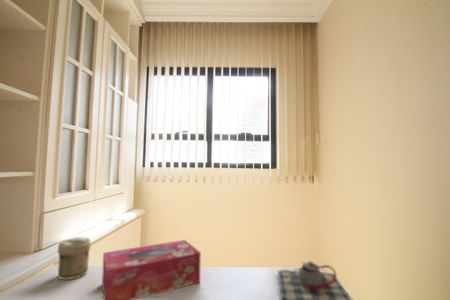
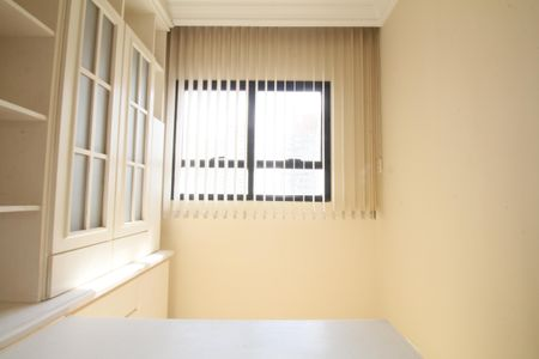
- teapot [277,260,352,300]
- tissue box [101,239,202,300]
- jar [57,236,92,281]
